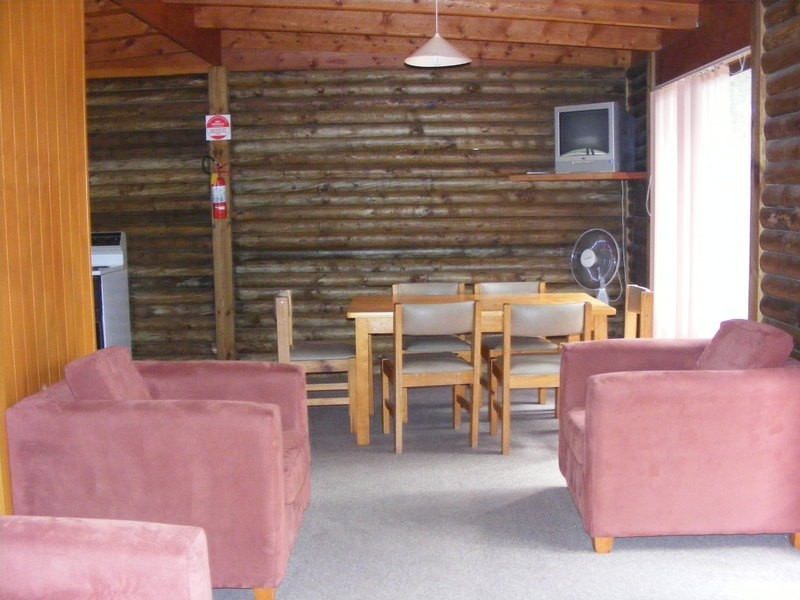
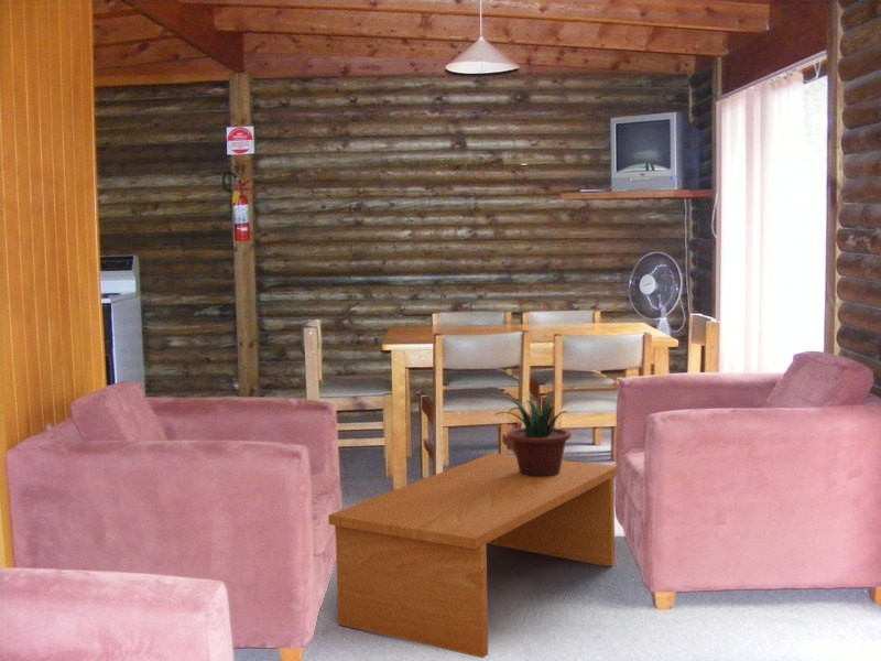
+ coffee table [327,452,619,660]
+ potted plant [494,397,573,477]
